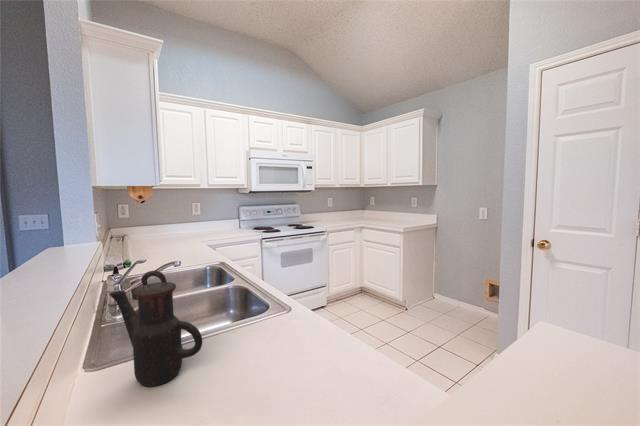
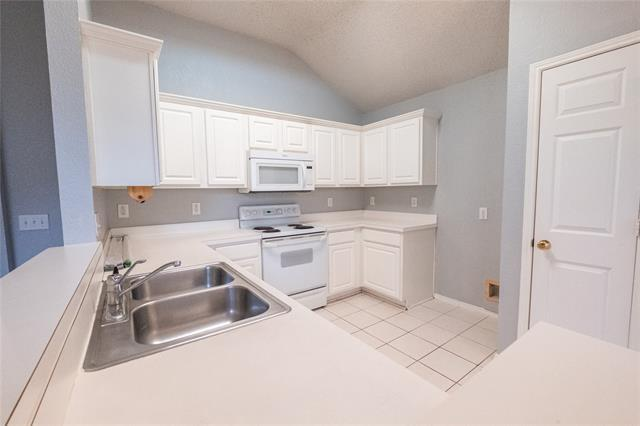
- teapot [108,270,203,388]
